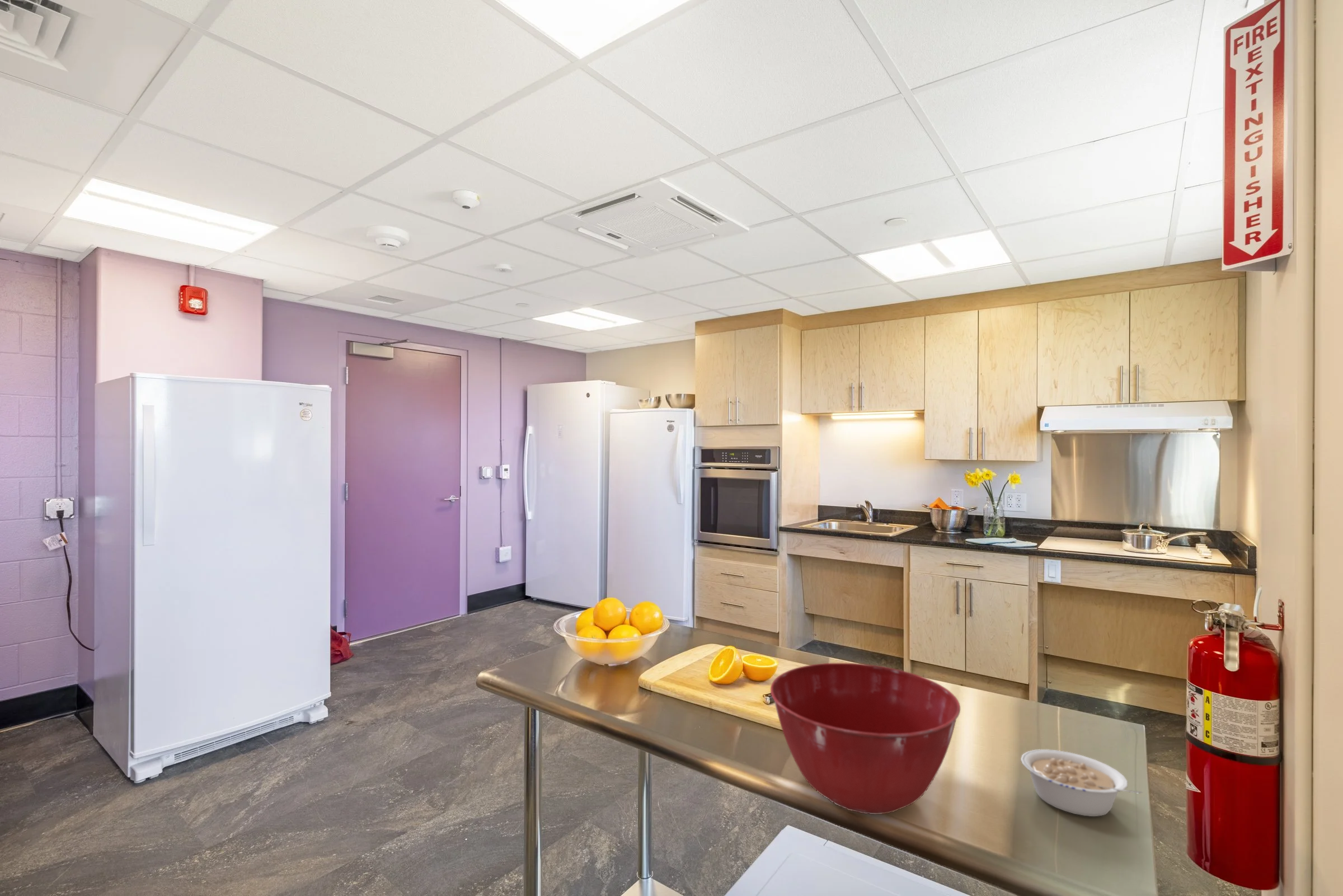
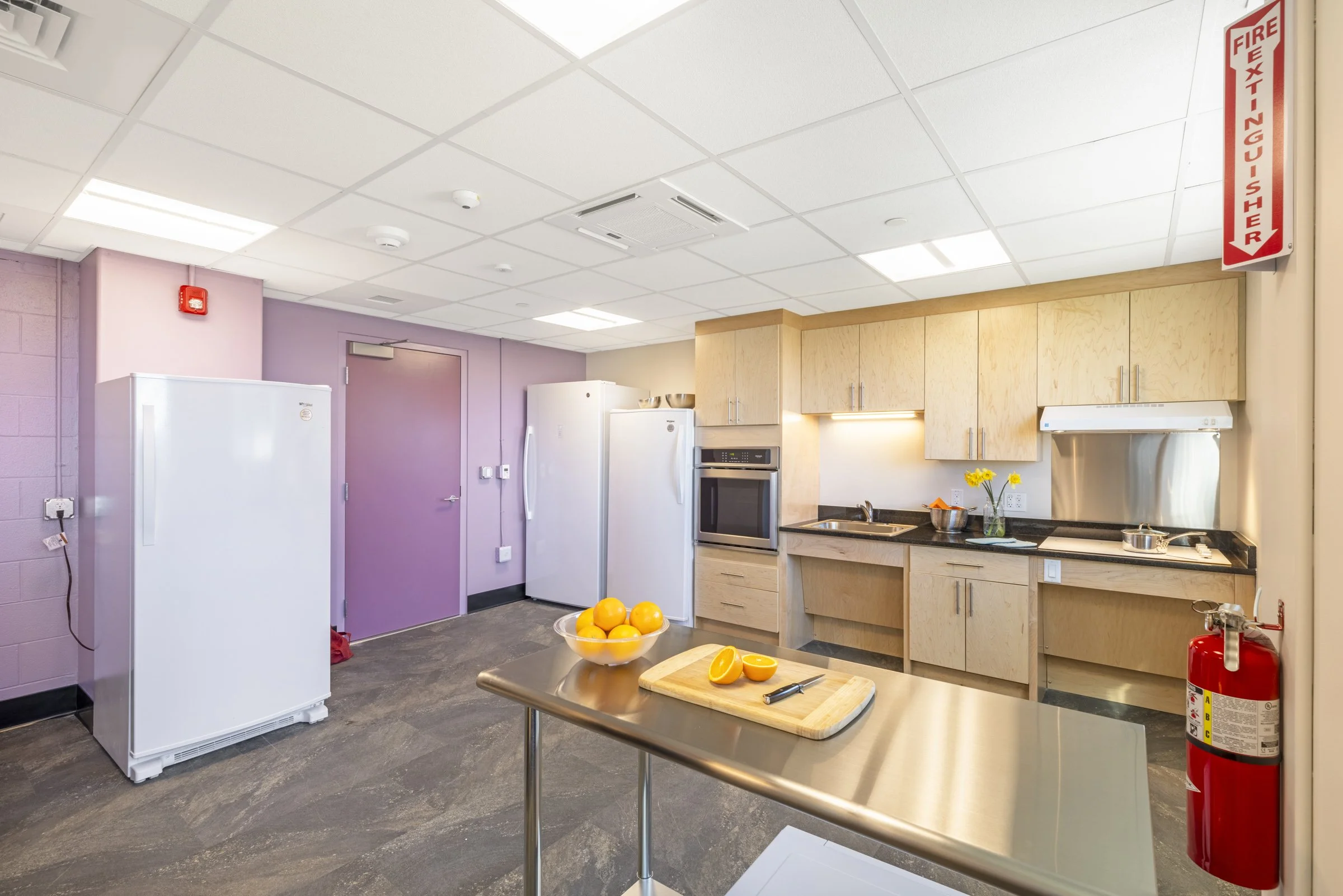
- mixing bowl [770,663,961,815]
- legume [1020,749,1144,817]
